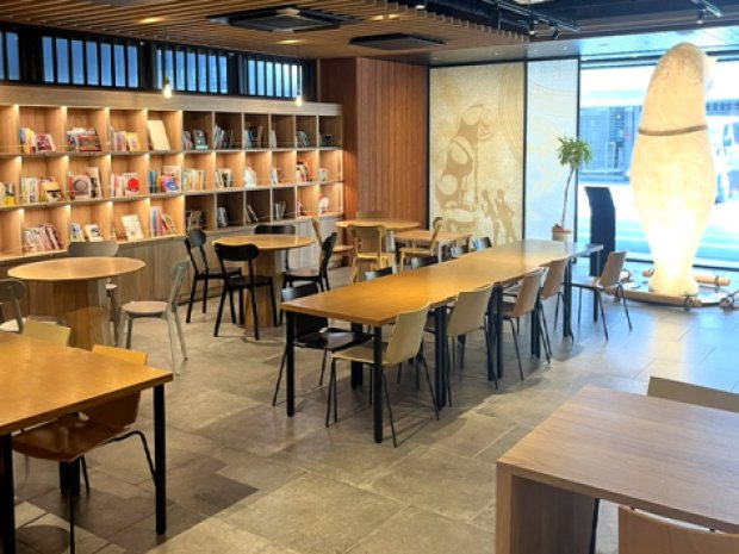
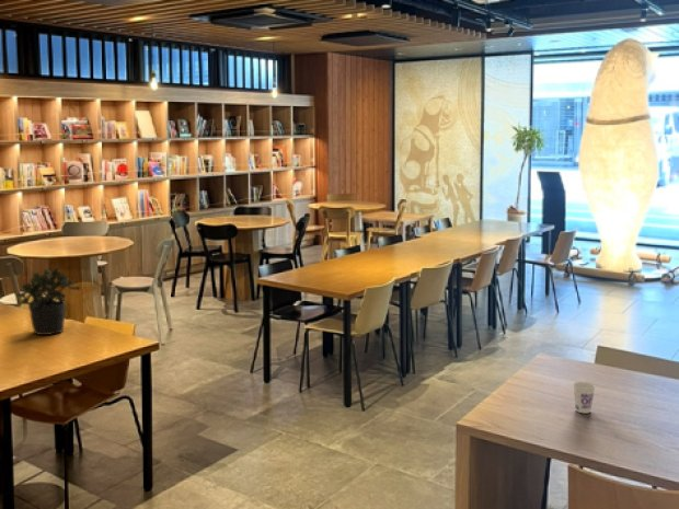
+ potted plant [16,265,81,336]
+ cup [572,381,597,414]
